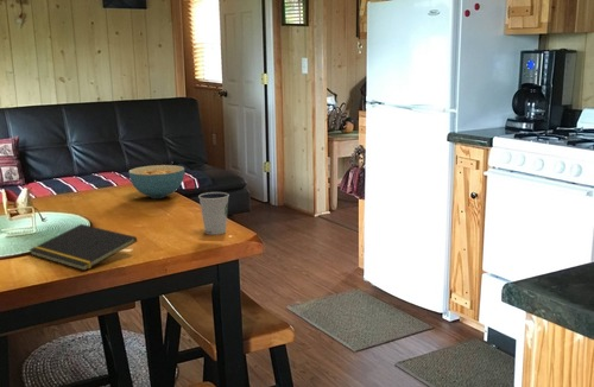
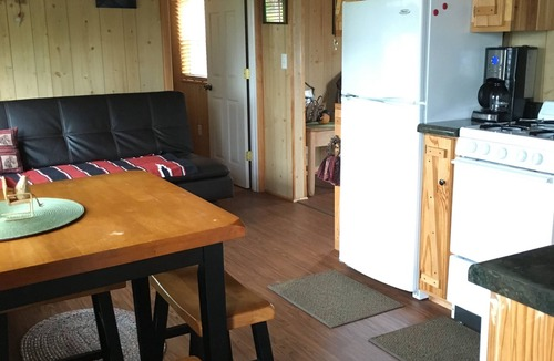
- notepad [27,223,138,272]
- dixie cup [197,191,230,236]
- cereal bowl [127,164,185,199]
